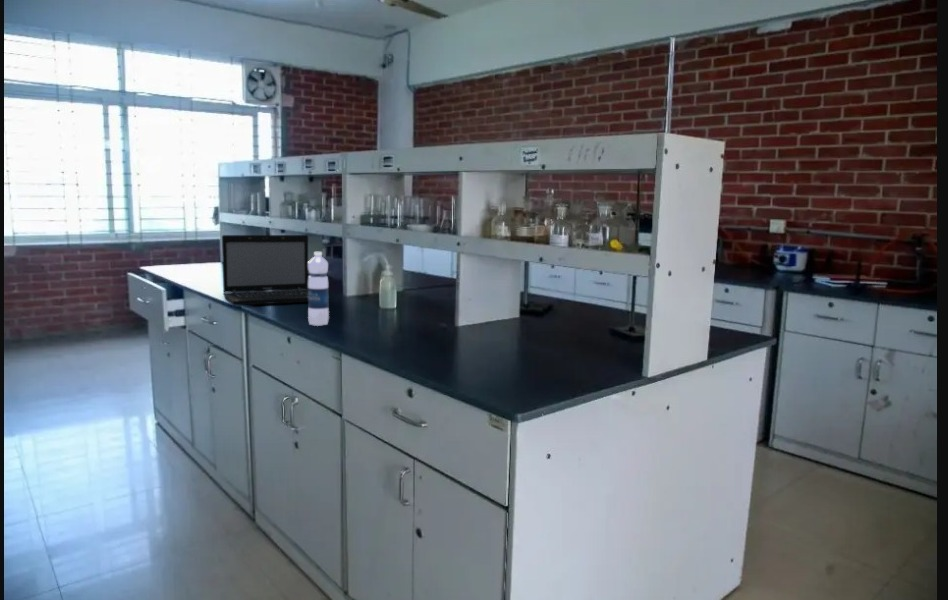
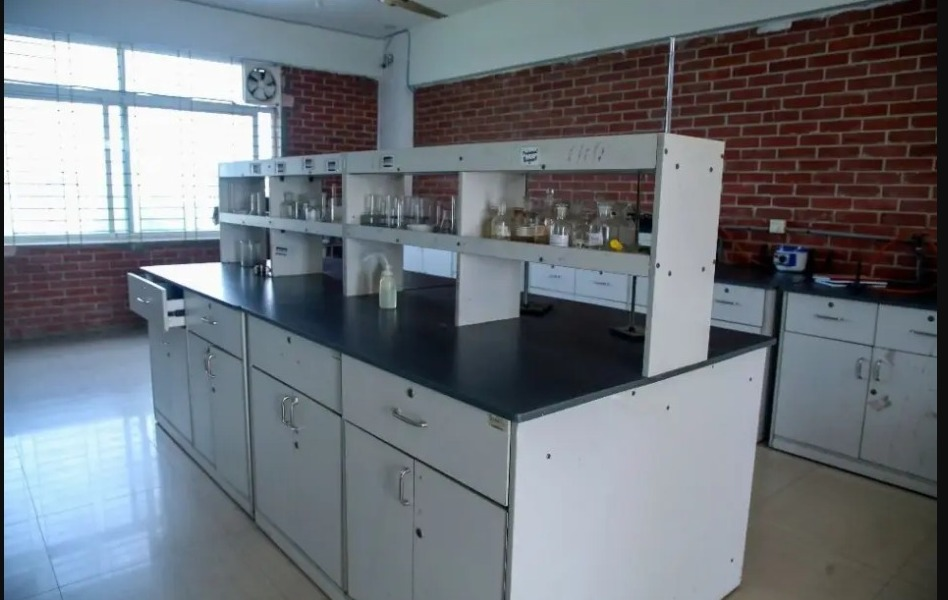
- water bottle [307,251,330,327]
- laptop [221,234,309,307]
